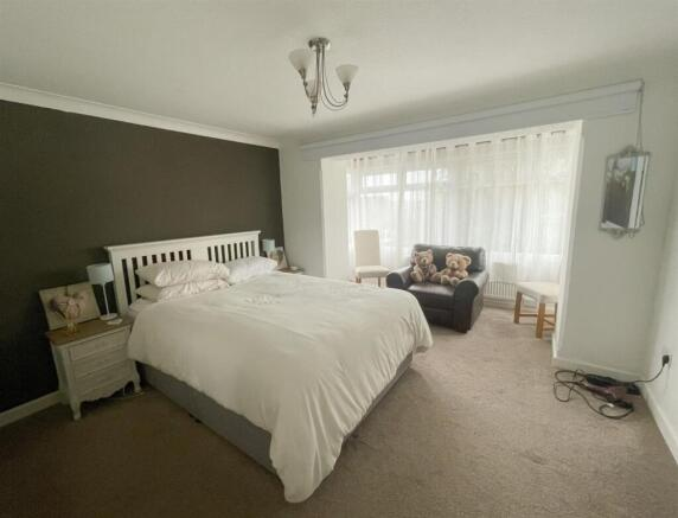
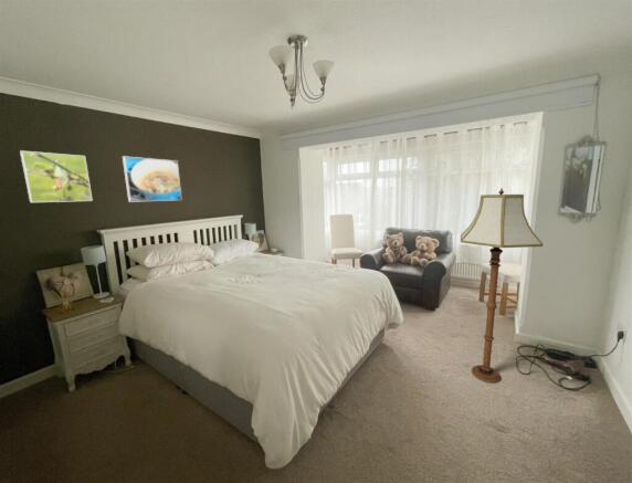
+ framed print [19,149,94,203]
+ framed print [122,155,182,203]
+ floor lamp [460,187,544,384]
